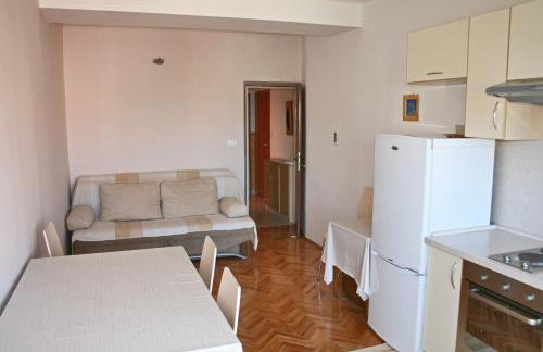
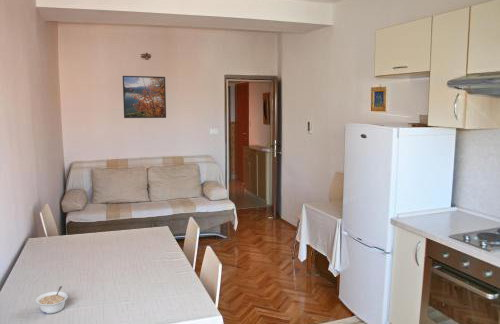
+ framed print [122,75,167,119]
+ legume [35,285,69,315]
